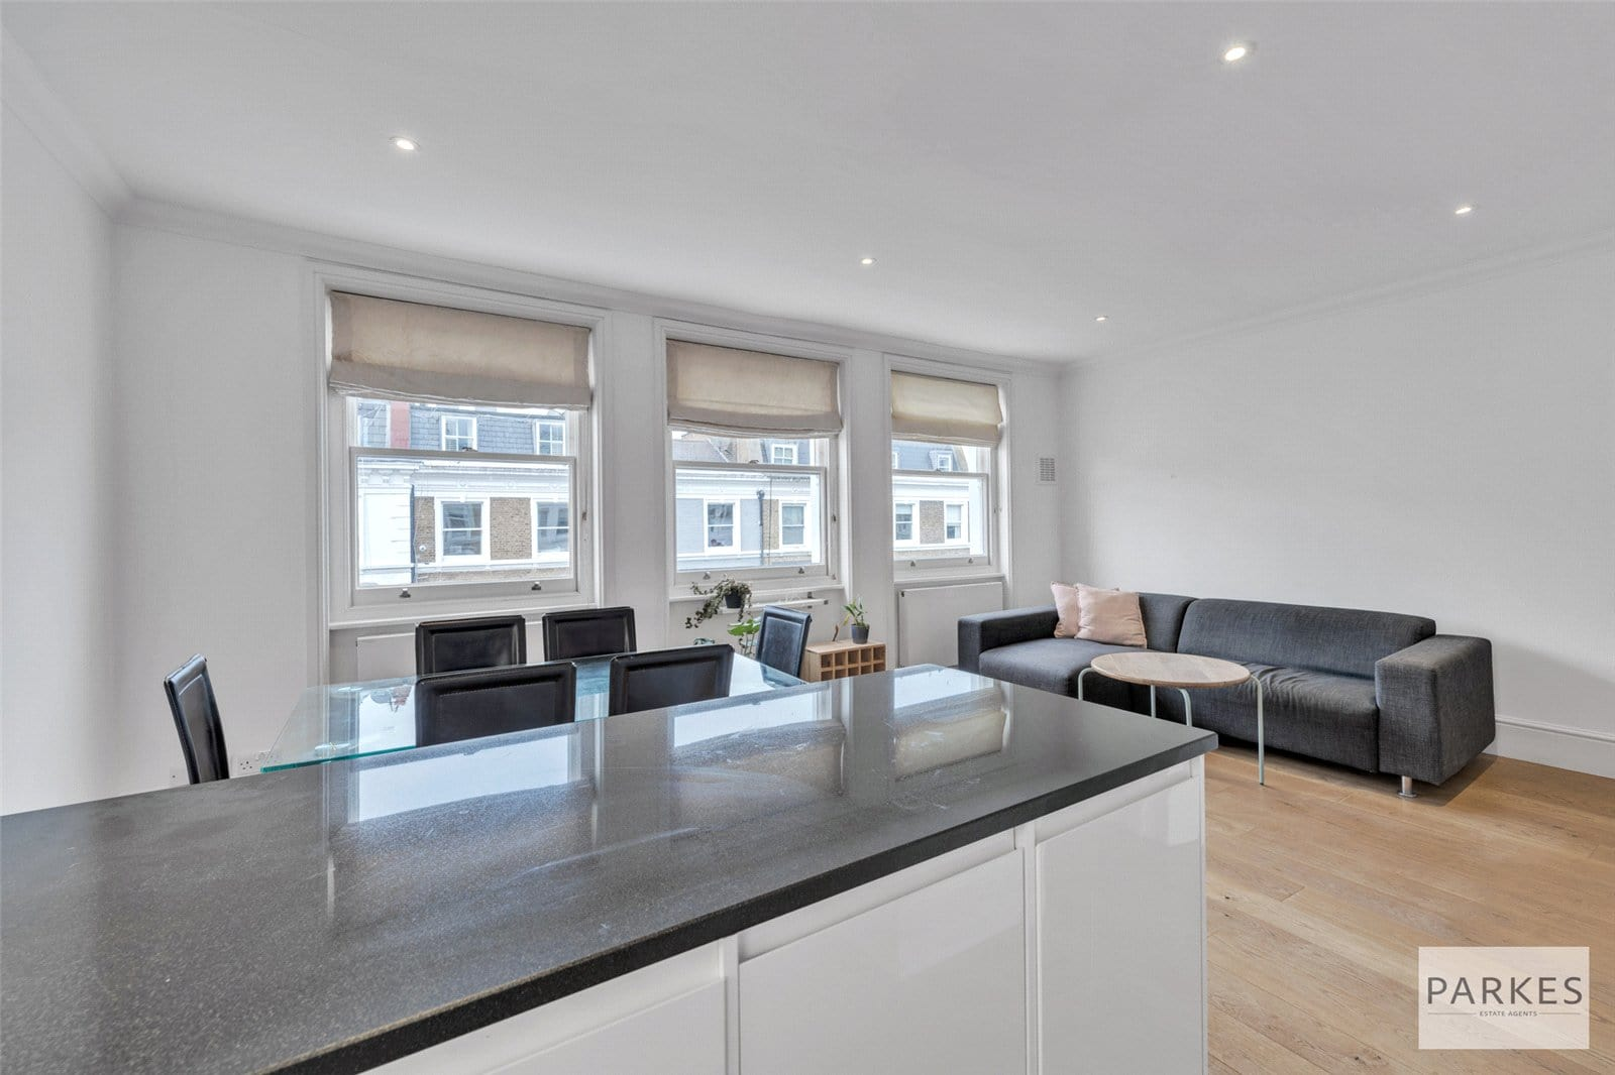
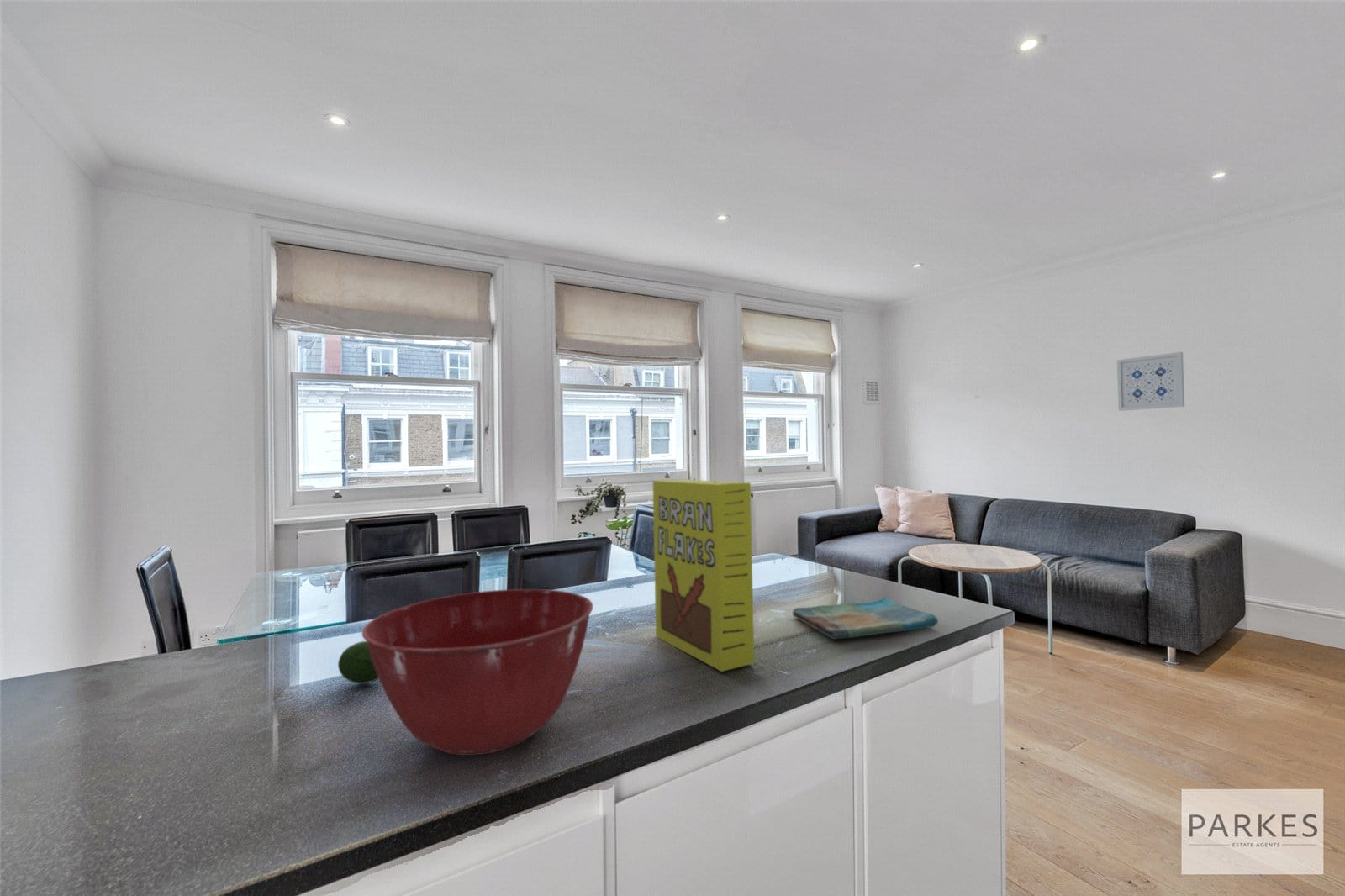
+ dish towel [792,597,939,640]
+ wall art [1116,351,1185,412]
+ mixing bowl [361,588,593,756]
+ cereal box [652,478,755,672]
+ fruit [337,640,379,684]
